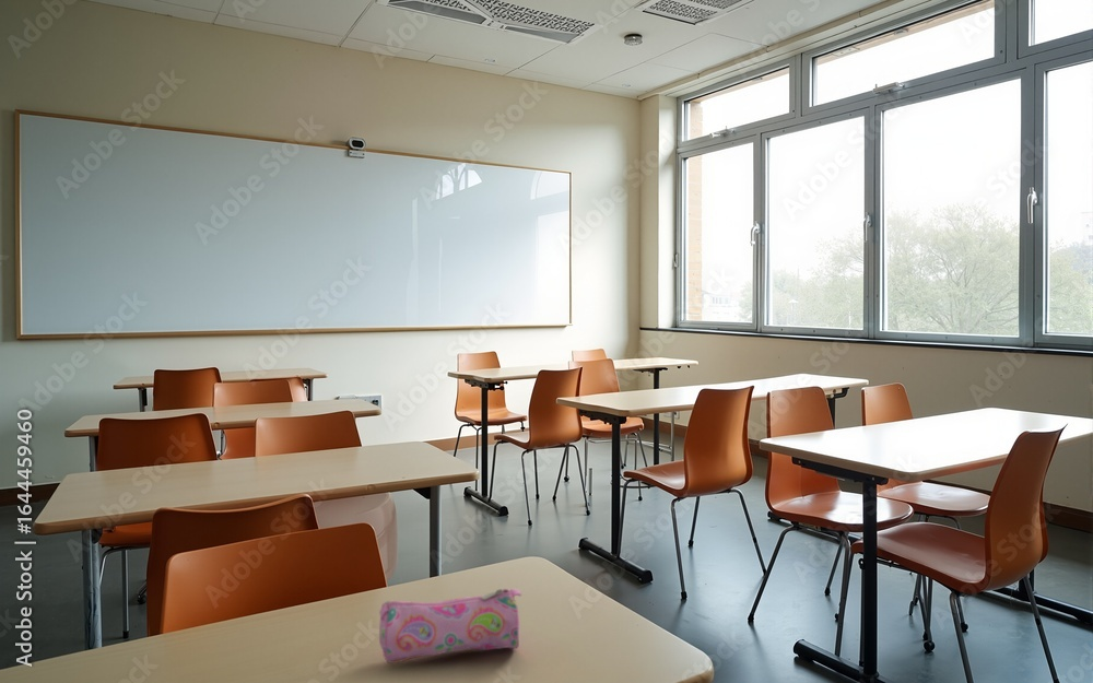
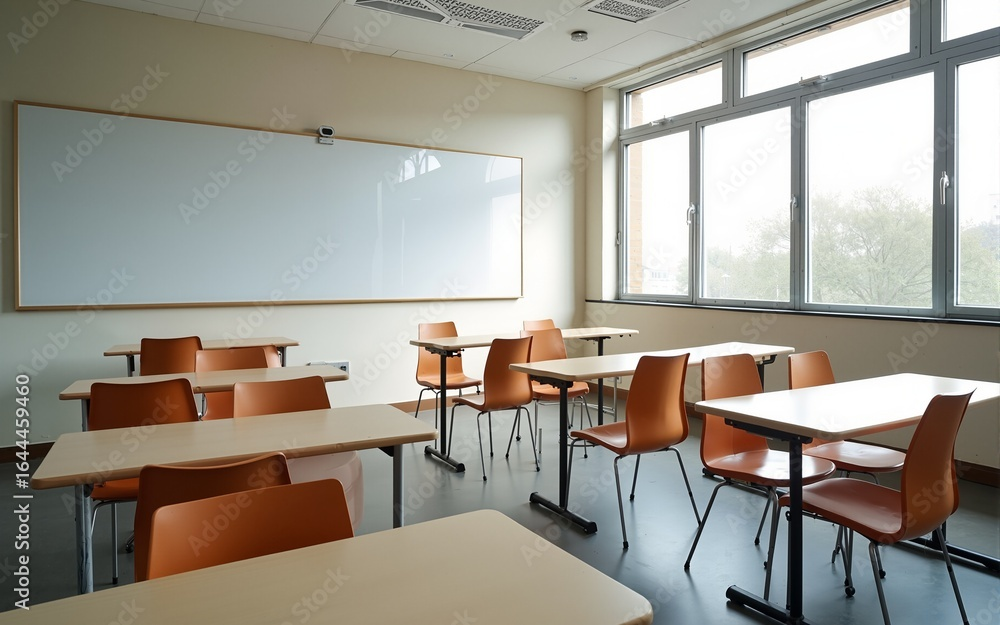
- pencil case [378,588,522,664]
